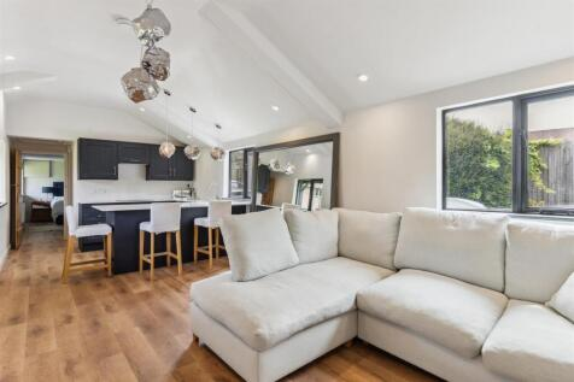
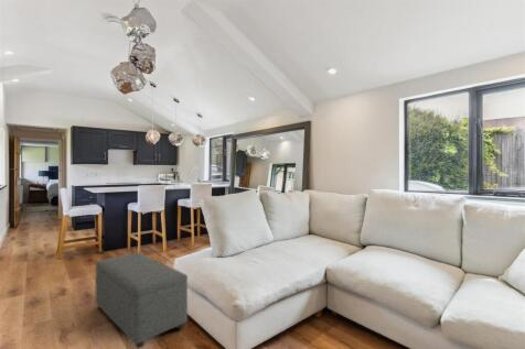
+ ottoman [95,252,189,349]
